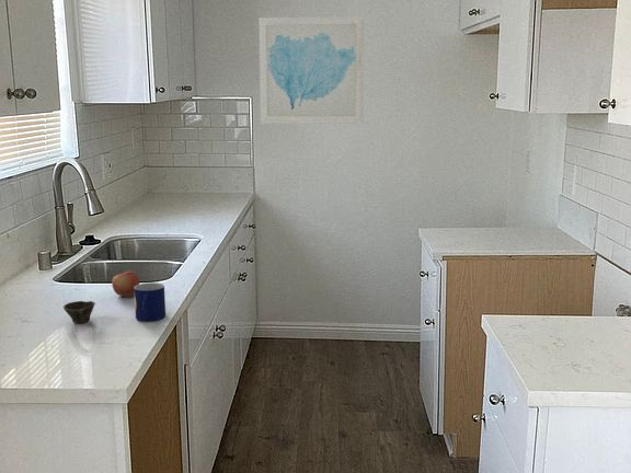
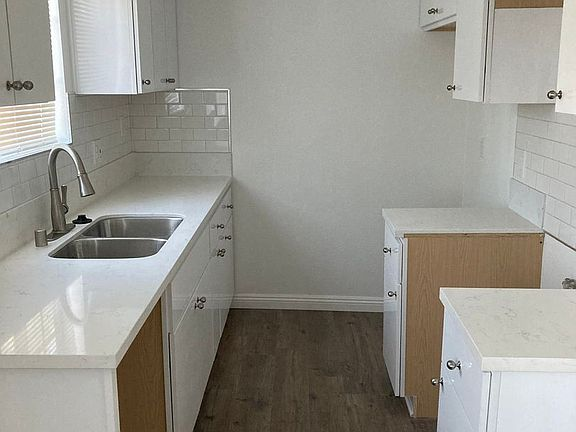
- mug [134,281,167,323]
- wall art [257,15,365,125]
- cup [62,300,96,325]
- apple [111,270,140,298]
